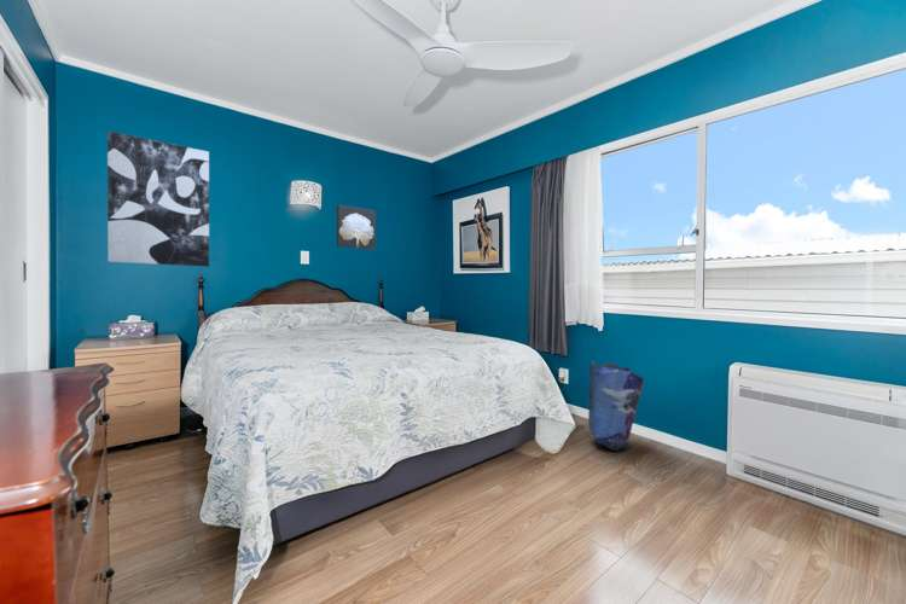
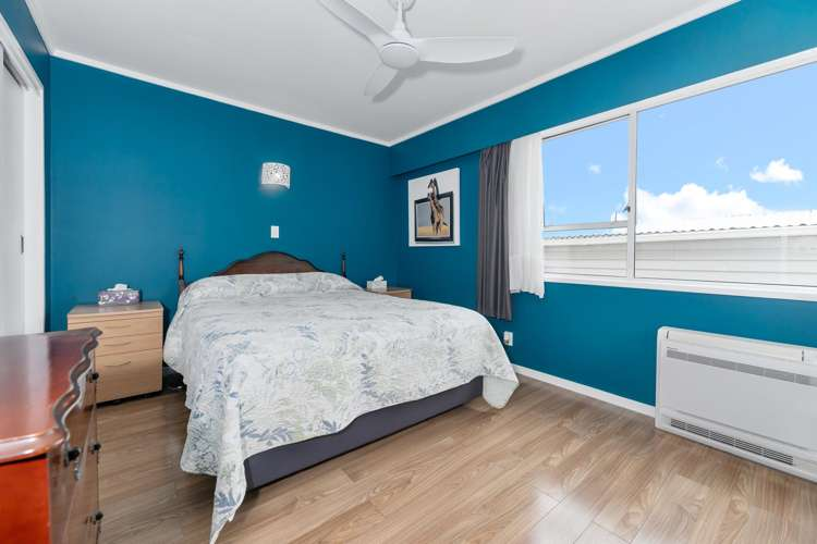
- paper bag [587,360,645,452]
- wall art [106,130,210,268]
- wall art [336,204,377,251]
